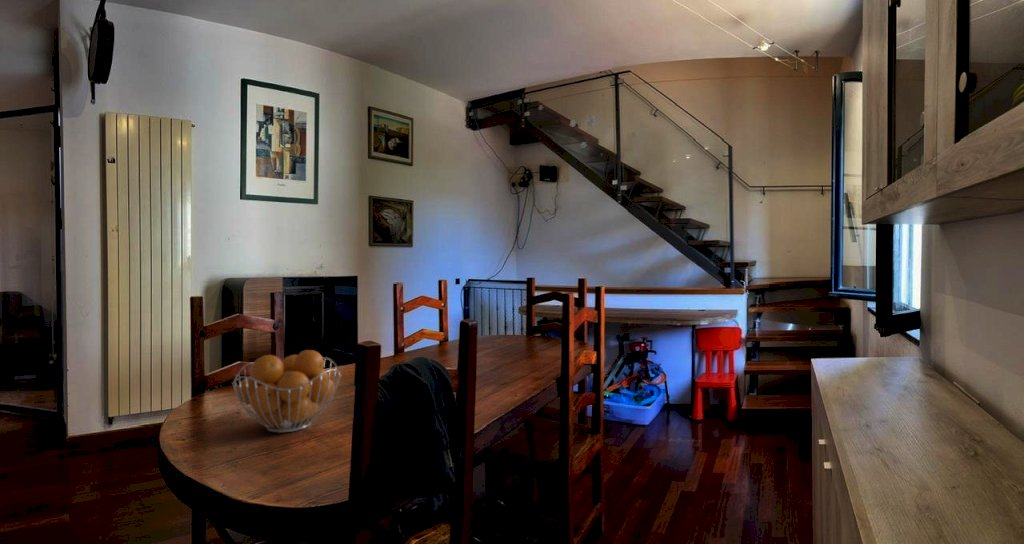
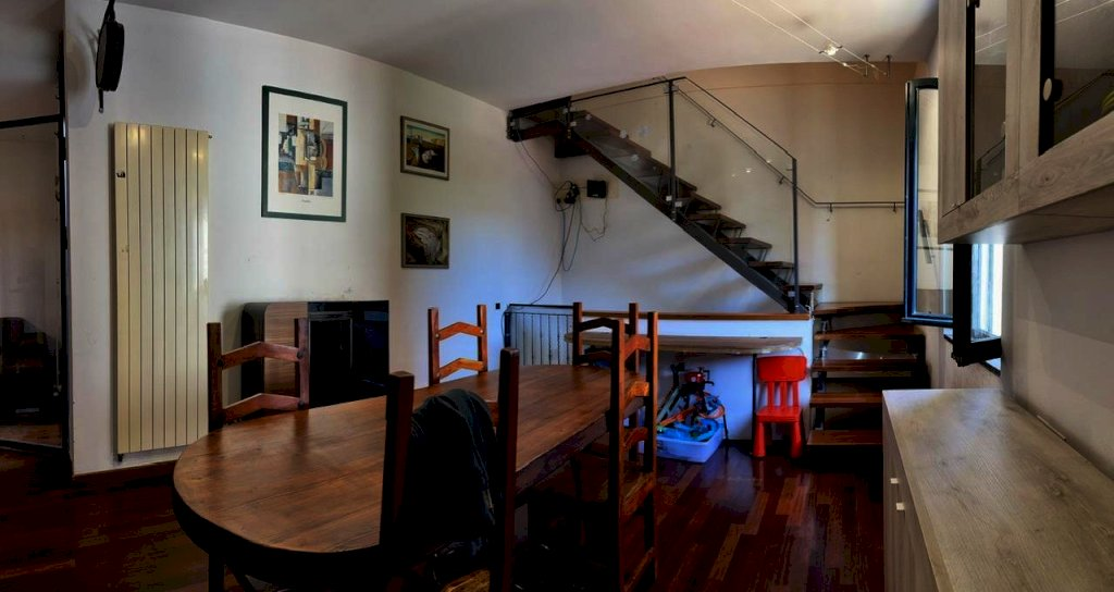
- fruit basket [231,349,342,434]
